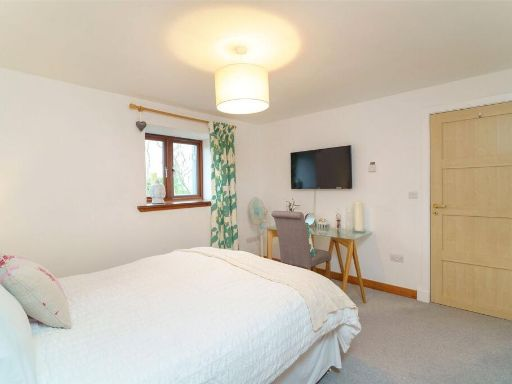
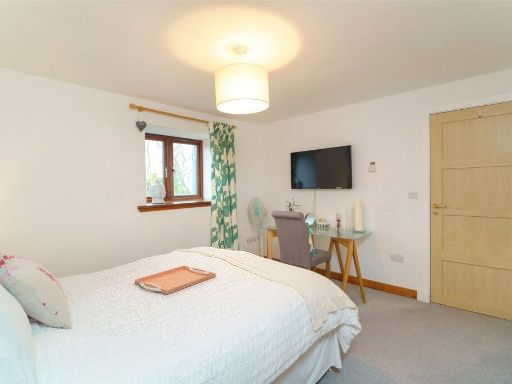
+ serving tray [134,265,217,295]
